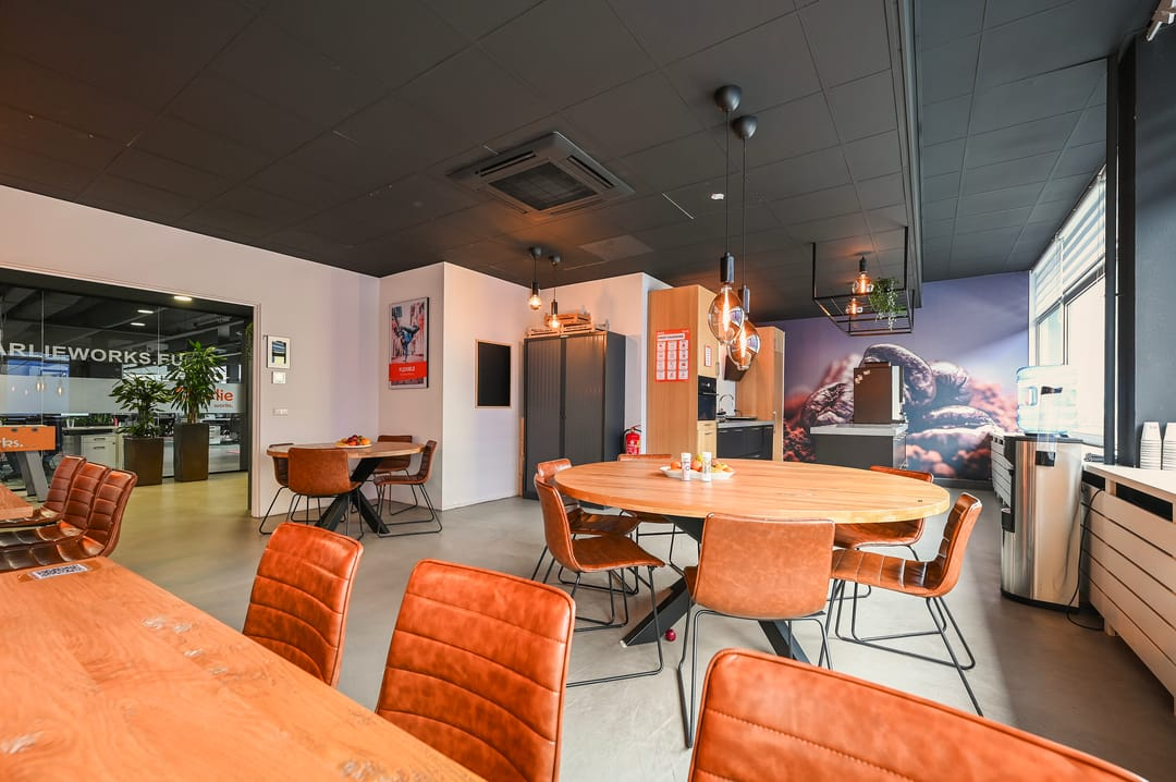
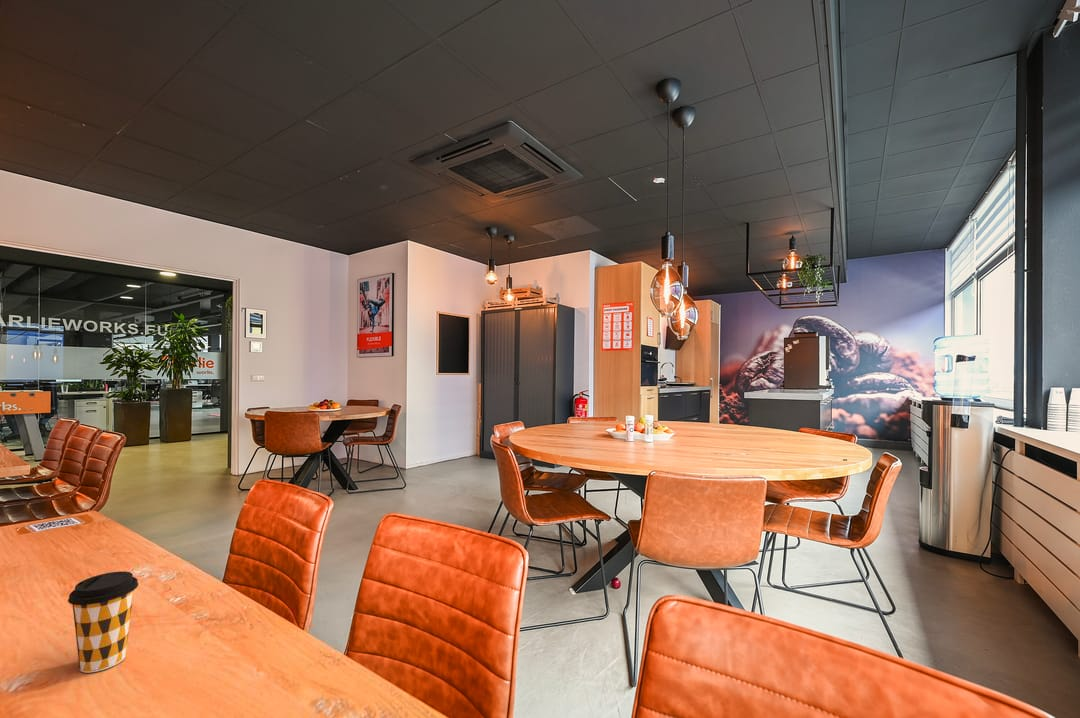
+ coffee cup [67,570,139,674]
